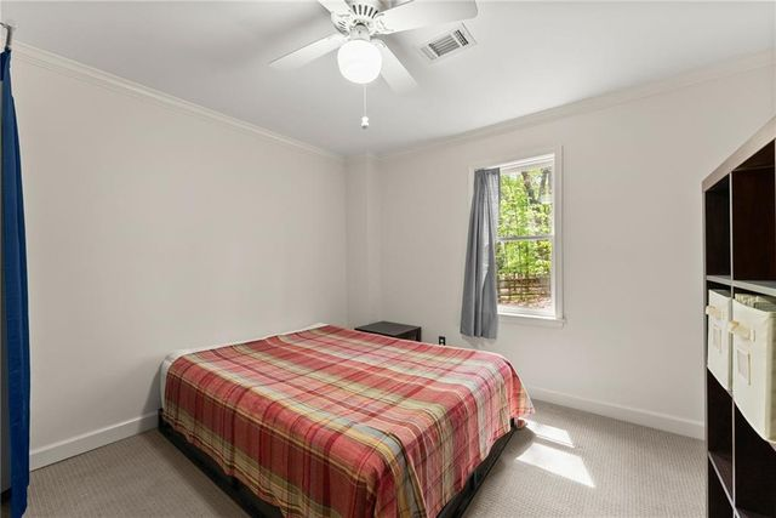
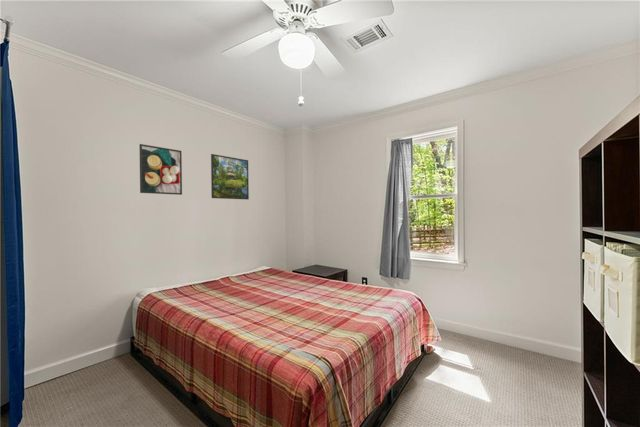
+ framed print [210,153,250,200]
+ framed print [138,143,183,196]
